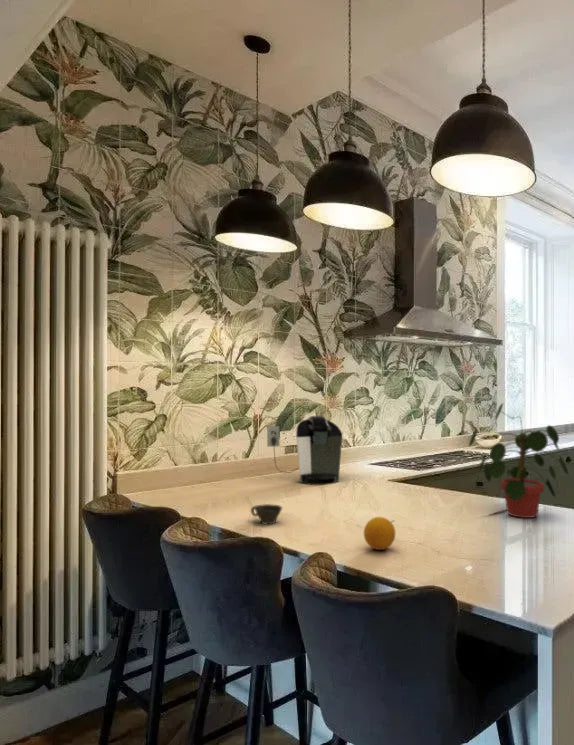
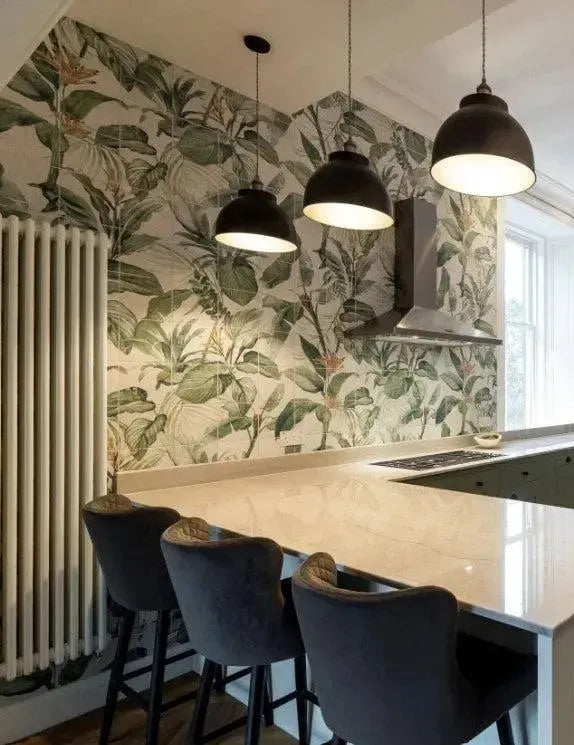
- coffee maker [266,415,343,486]
- cup [250,503,283,525]
- fruit [363,516,396,551]
- potted plant [468,402,570,519]
